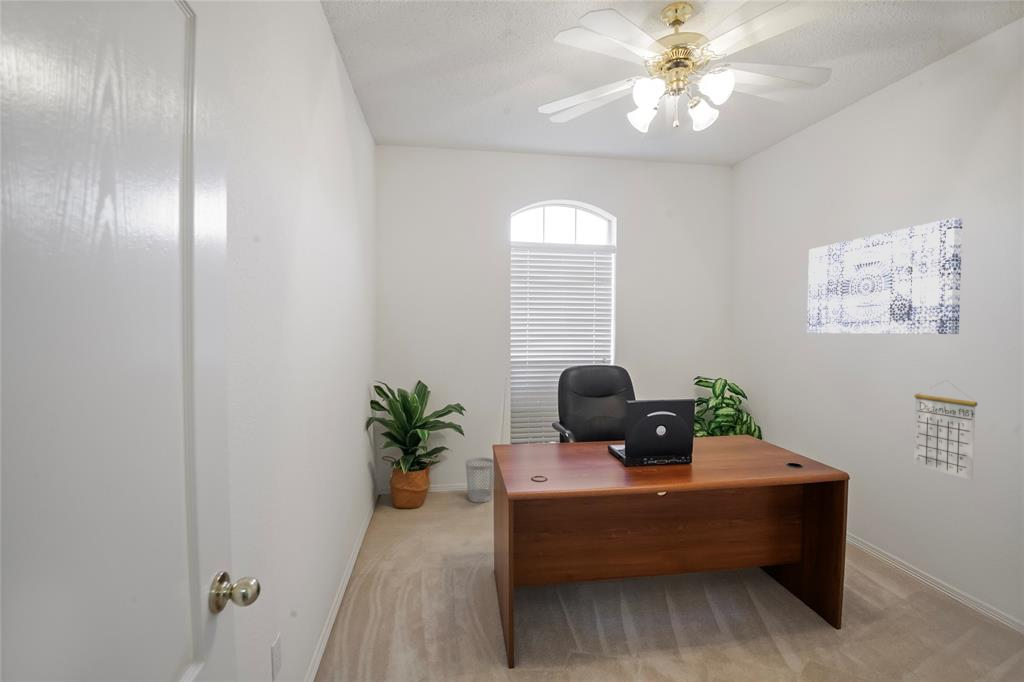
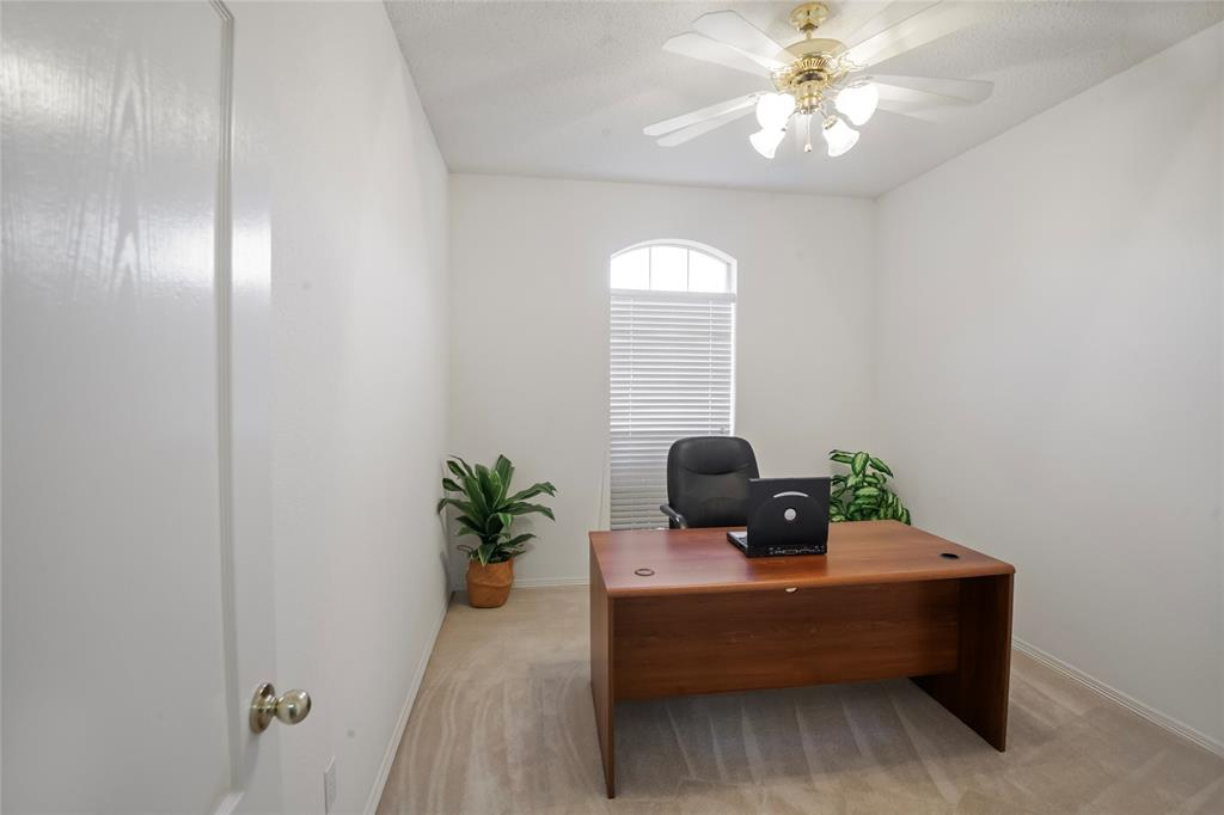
- calendar [913,379,978,482]
- wall art [806,217,963,335]
- wastebasket [465,457,494,504]
